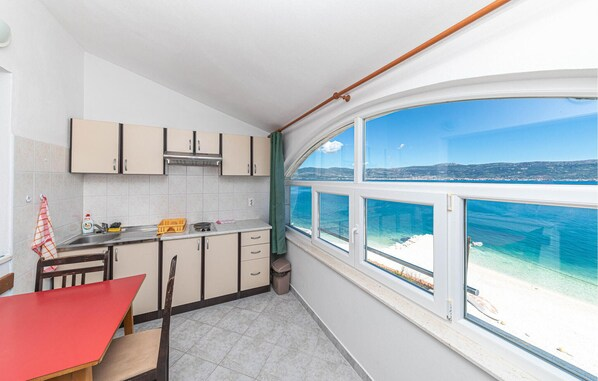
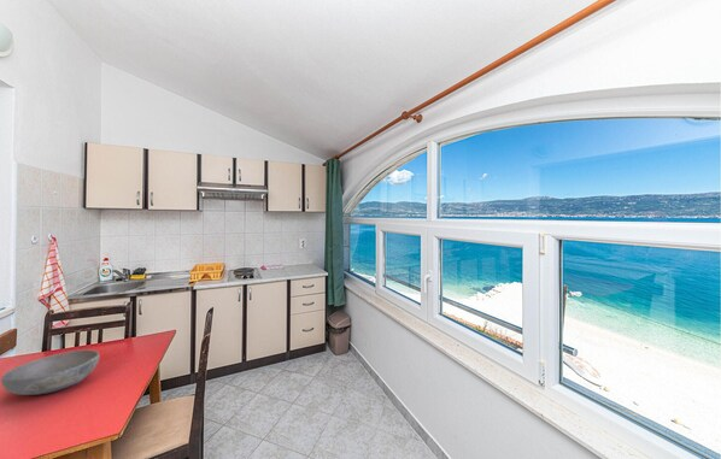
+ bowl [0,348,101,396]
